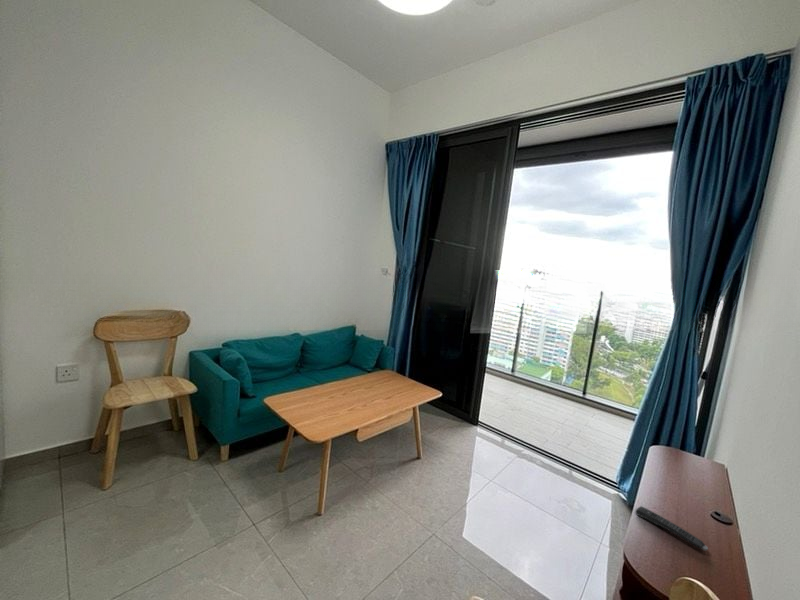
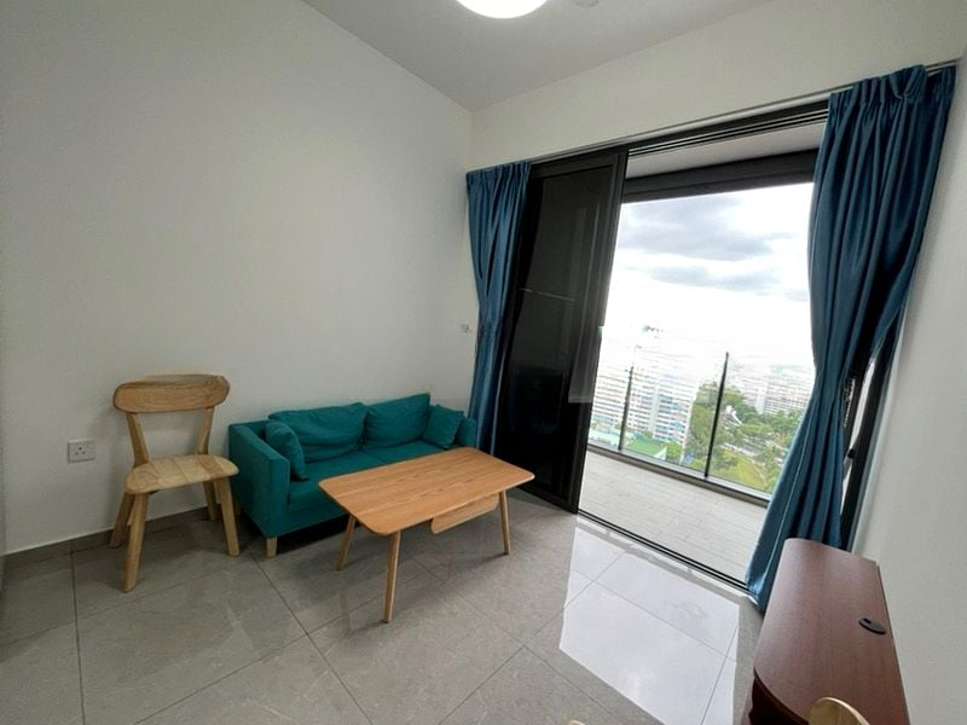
- remote control [634,505,709,551]
